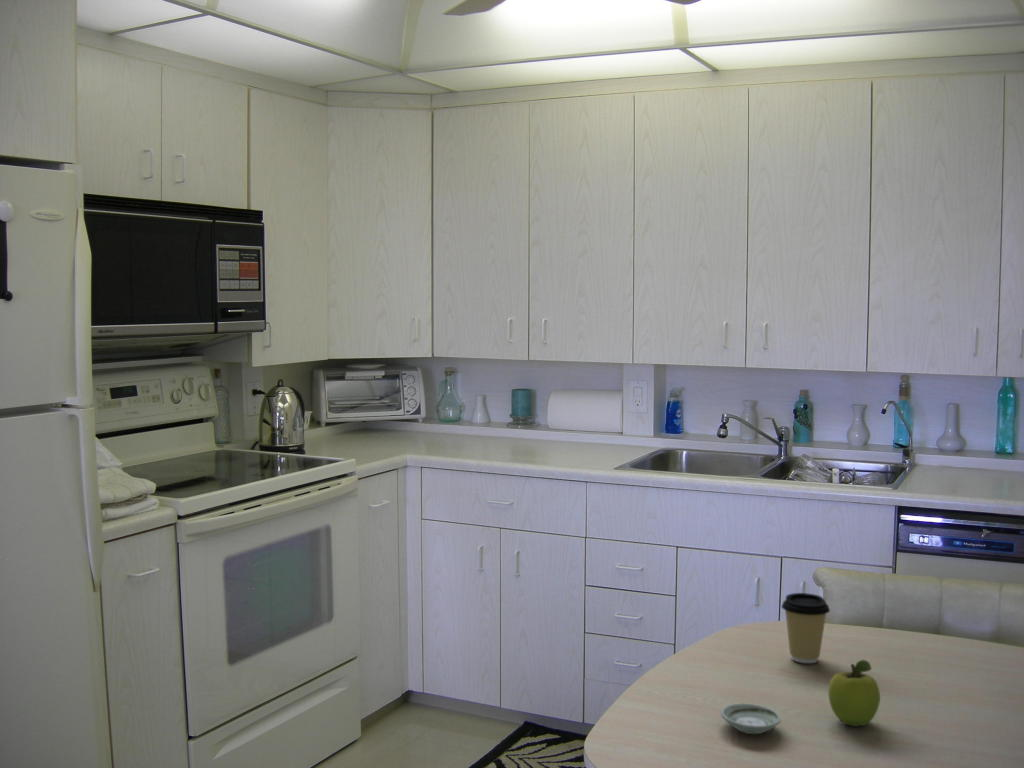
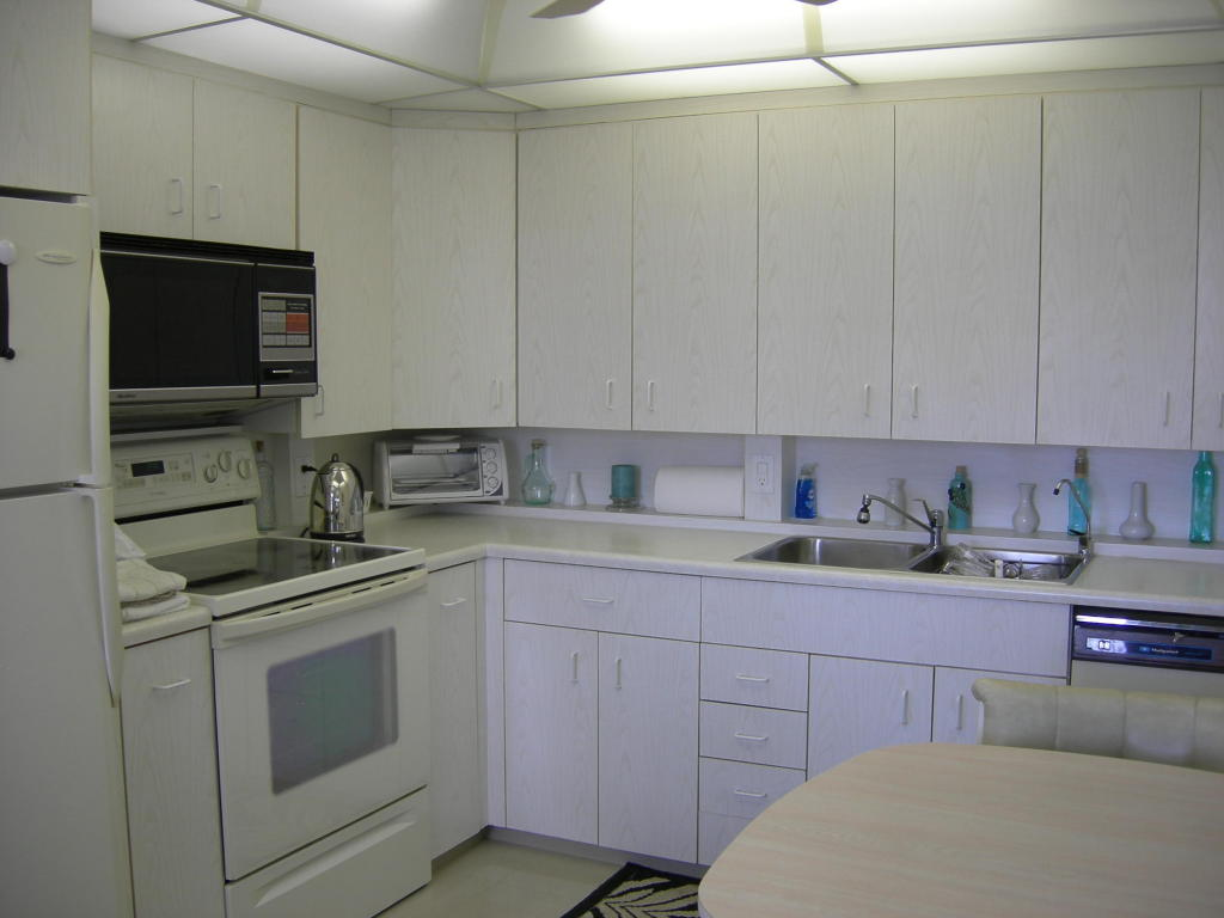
- fruit [827,659,881,727]
- coffee cup [780,592,831,664]
- saucer [720,702,782,735]
